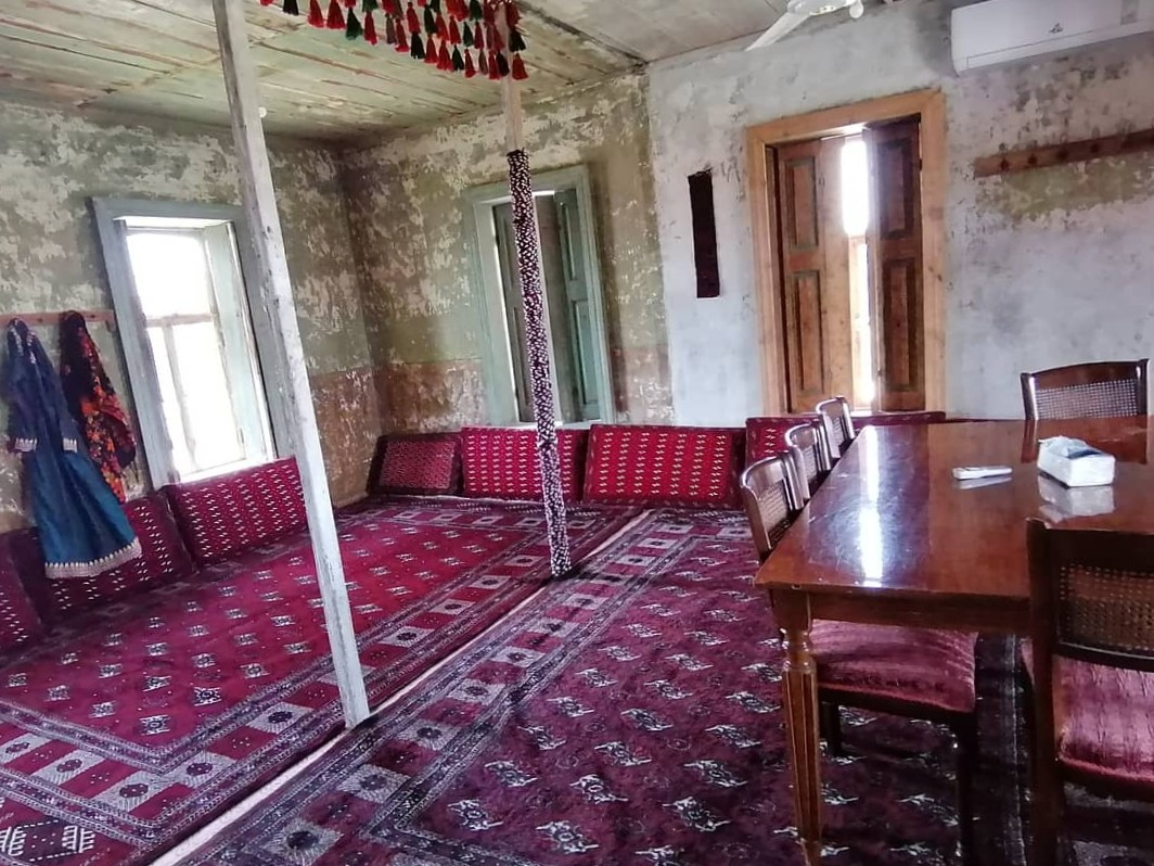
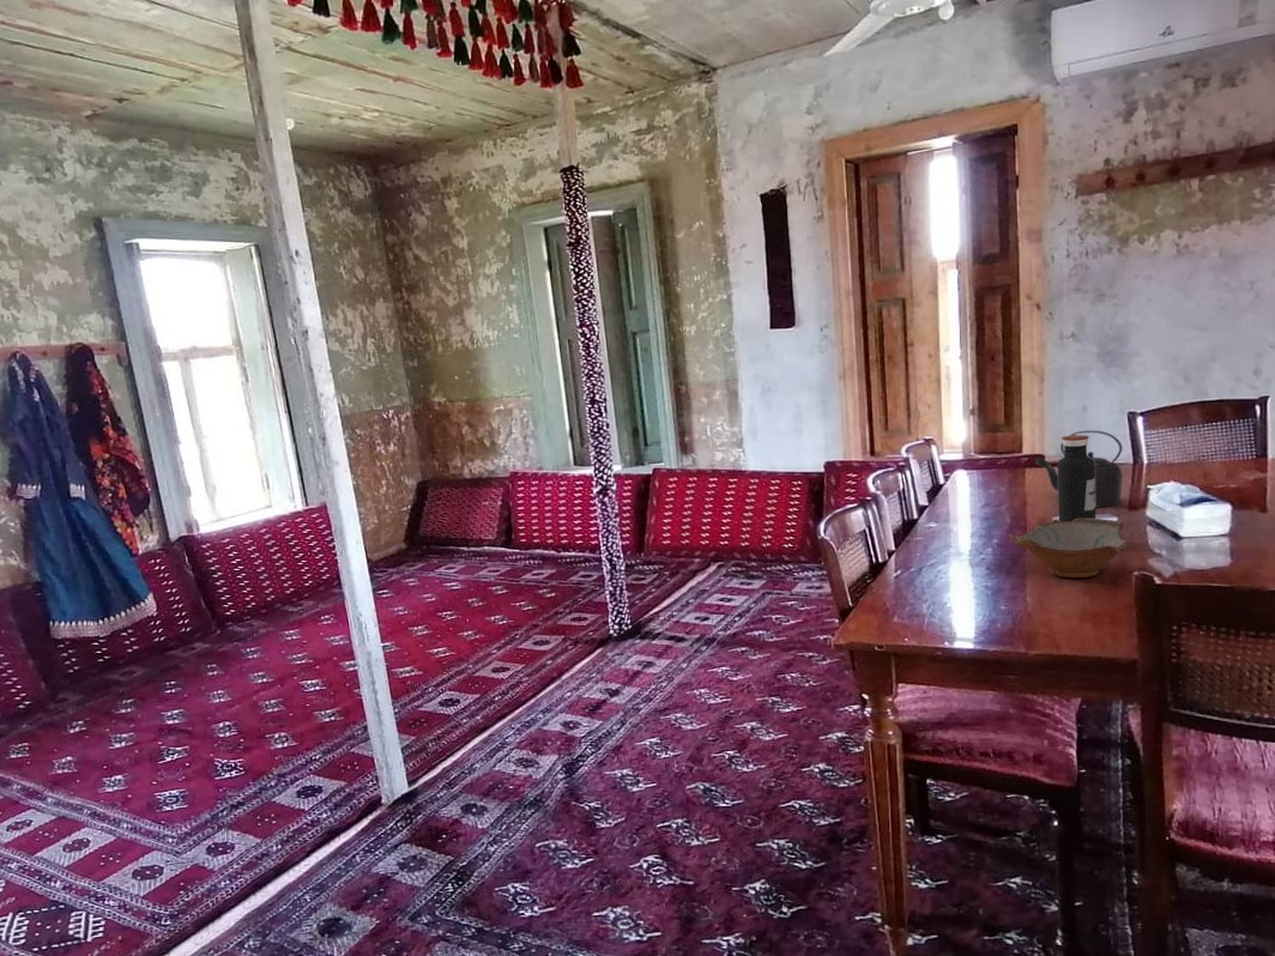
+ bowl [1008,518,1129,579]
+ water bottle [1056,434,1096,522]
+ kettle [1034,429,1124,509]
